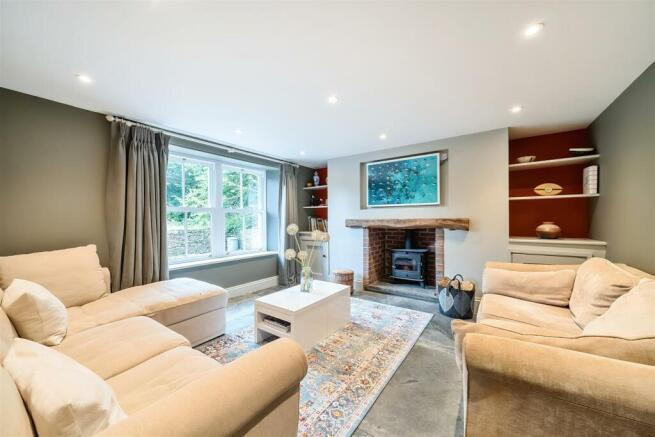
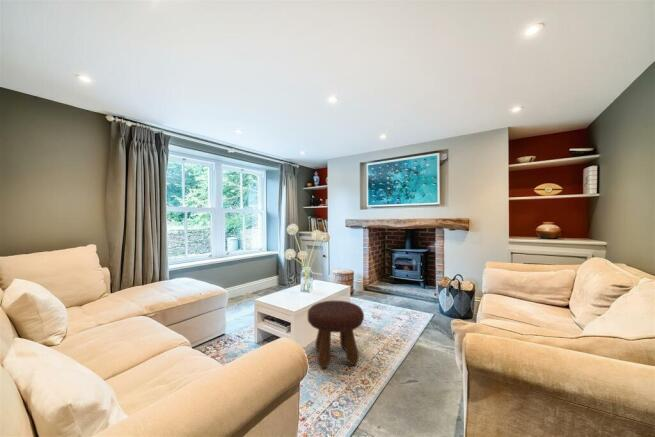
+ footstool [307,299,365,369]
